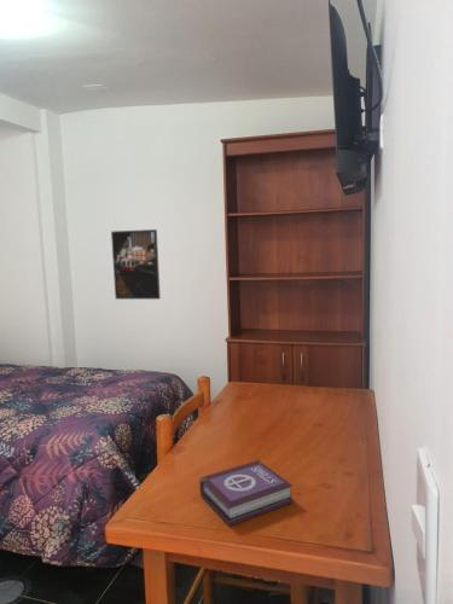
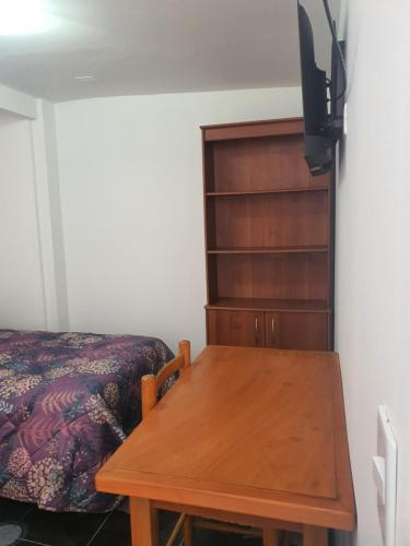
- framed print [110,228,162,301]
- book [198,459,295,527]
